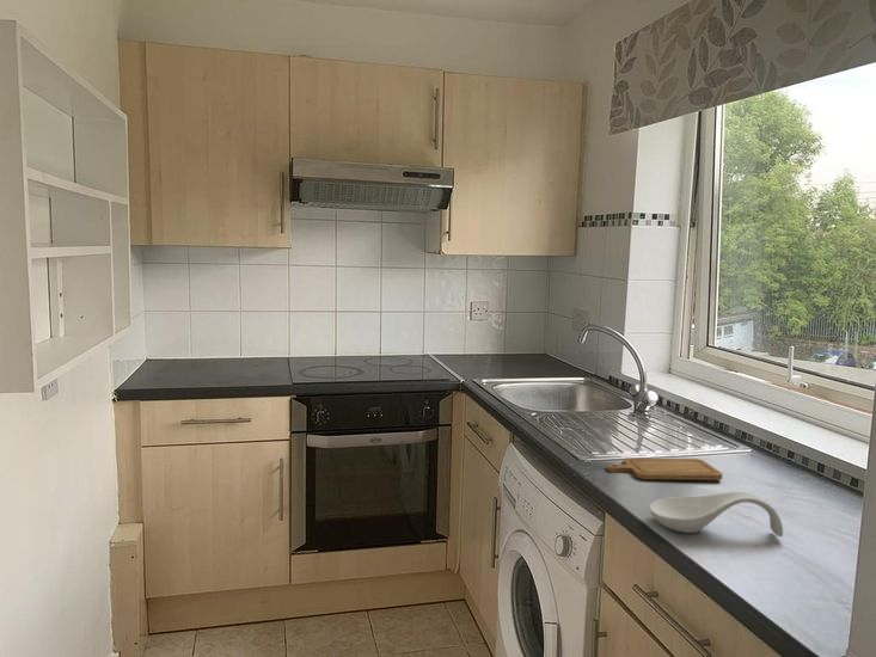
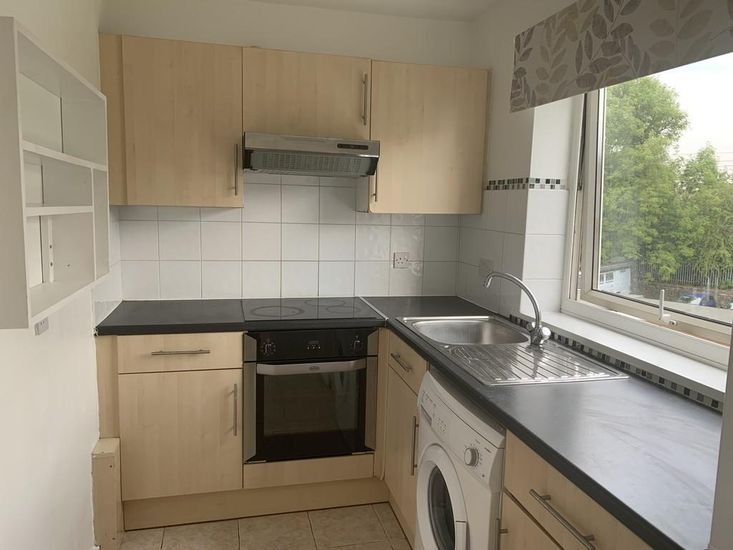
- chopping board [606,458,723,481]
- spoon rest [648,491,784,538]
